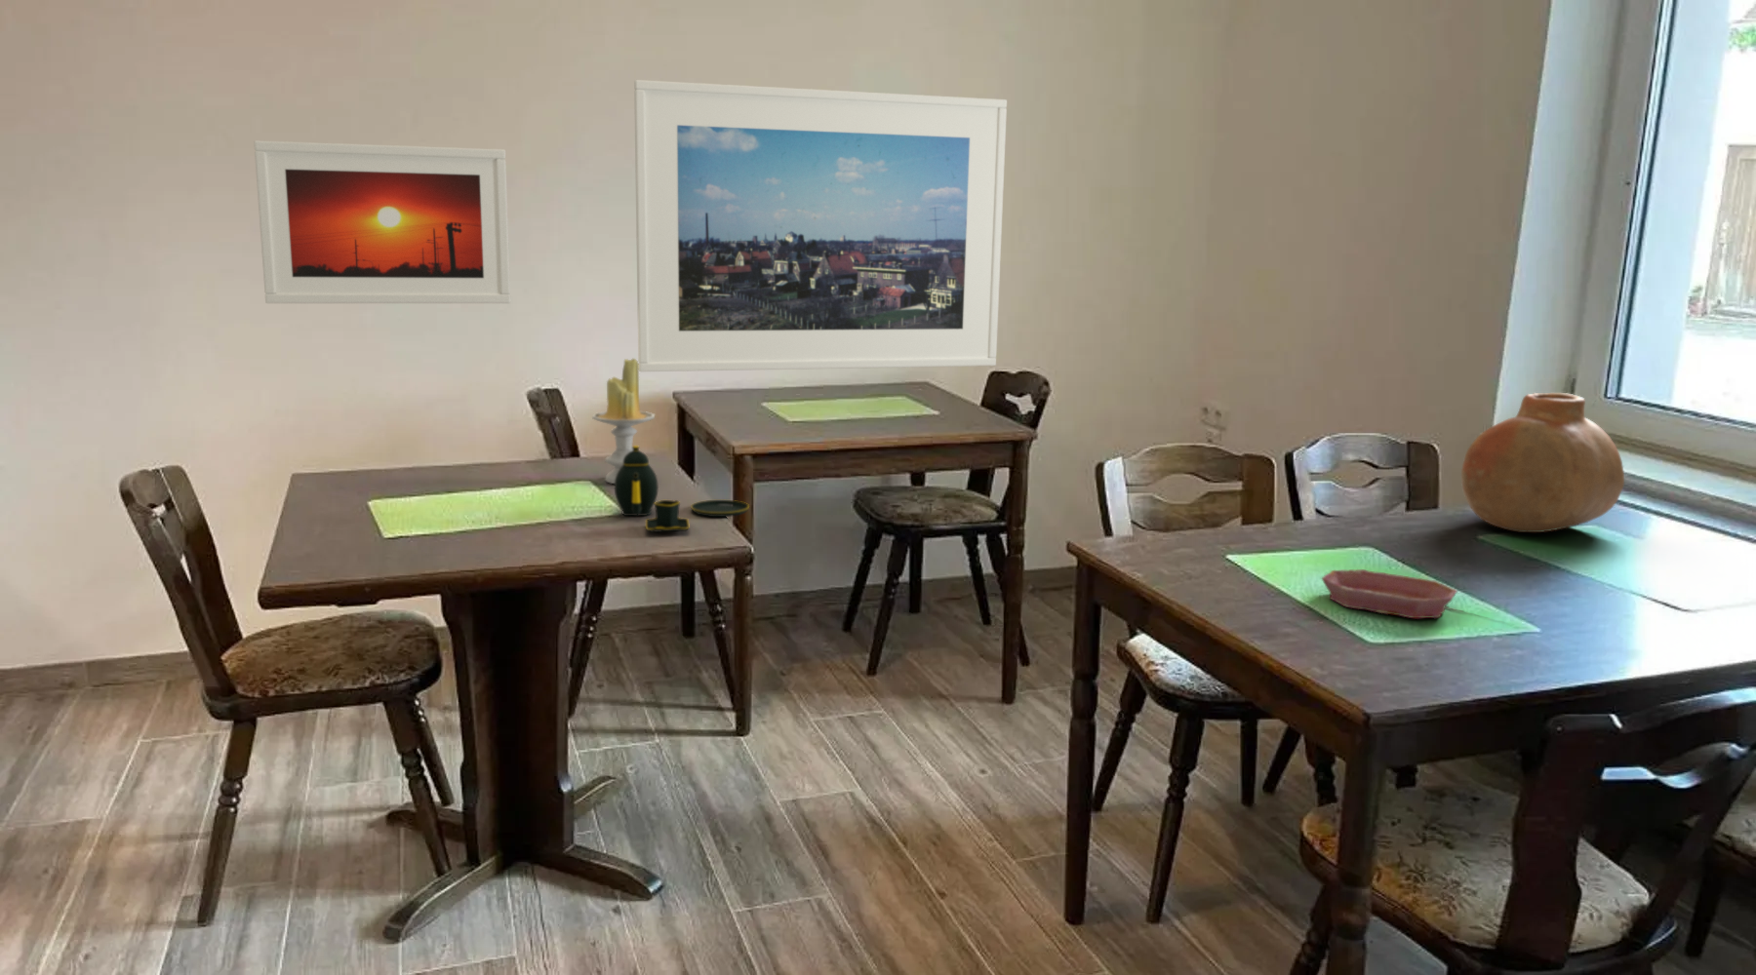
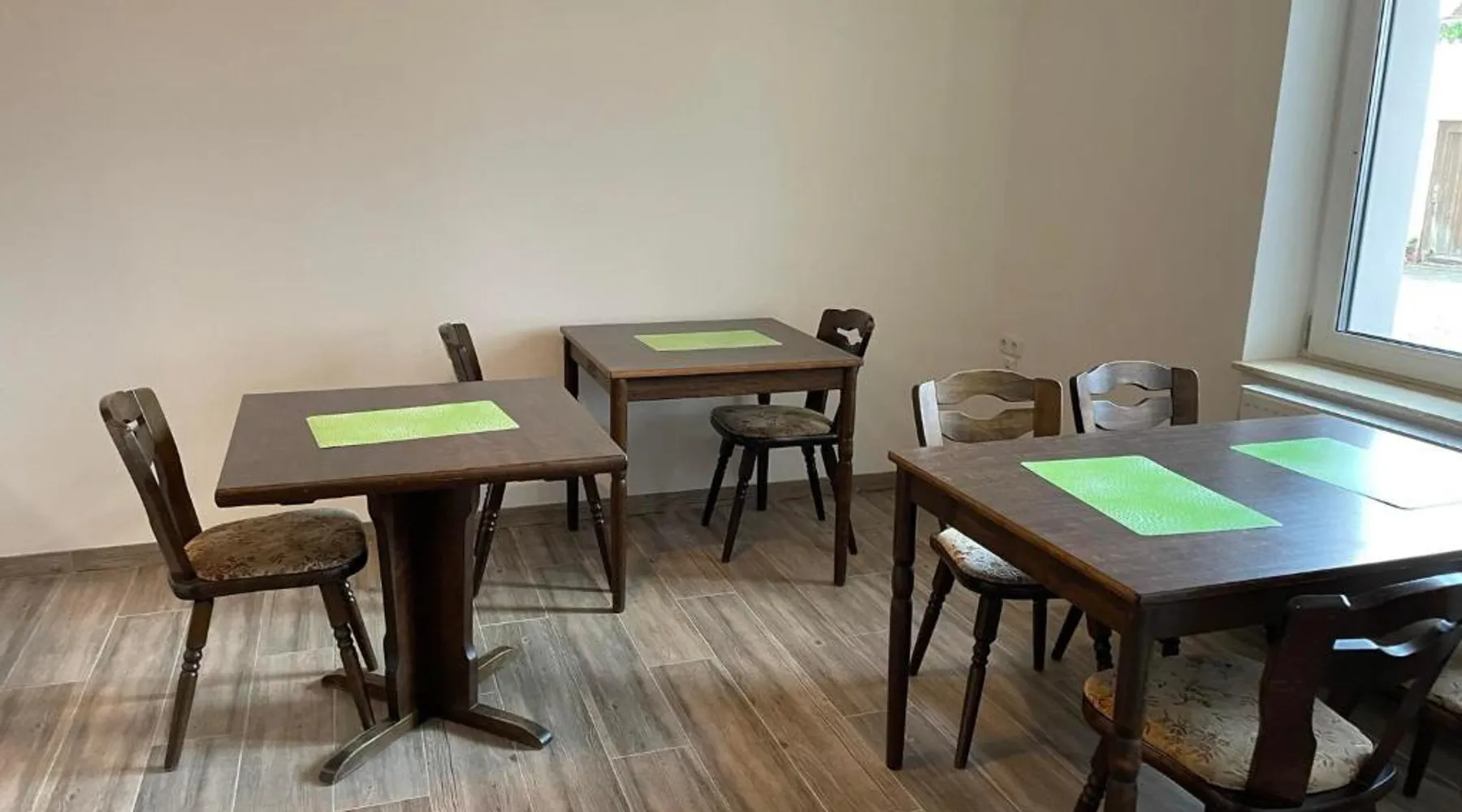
- candle [591,358,656,485]
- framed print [252,139,512,304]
- bowl [1321,568,1458,620]
- teapot [614,444,751,532]
- vase [1461,391,1625,533]
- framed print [633,79,1008,372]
